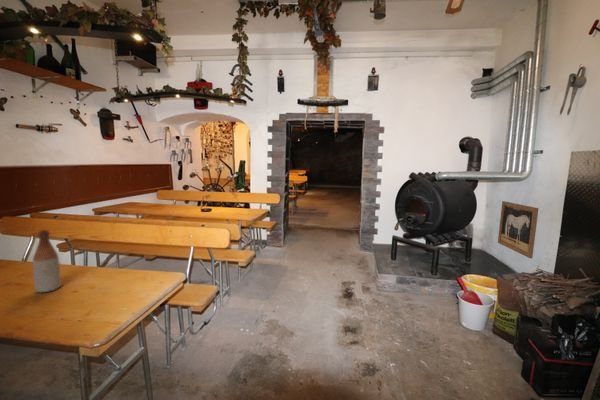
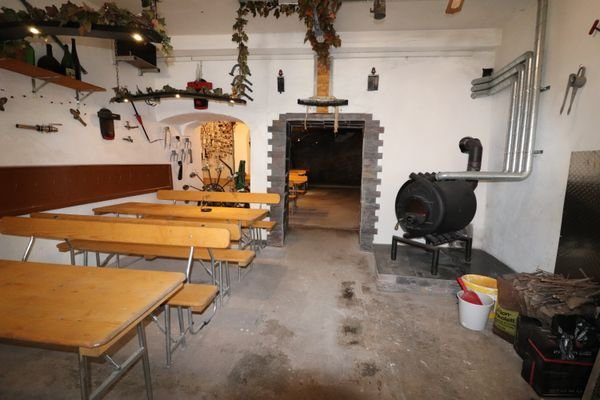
- wall art [497,200,540,259]
- beer bottle [32,229,62,293]
